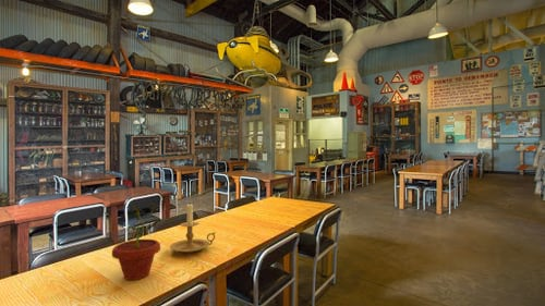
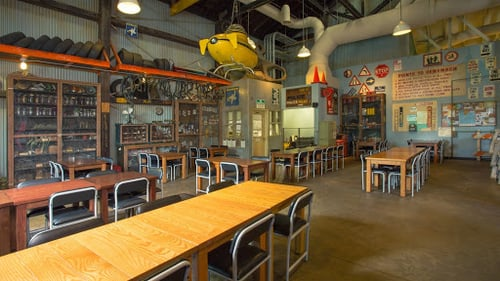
- candle holder [169,204,217,254]
- potted plant [111,204,165,281]
